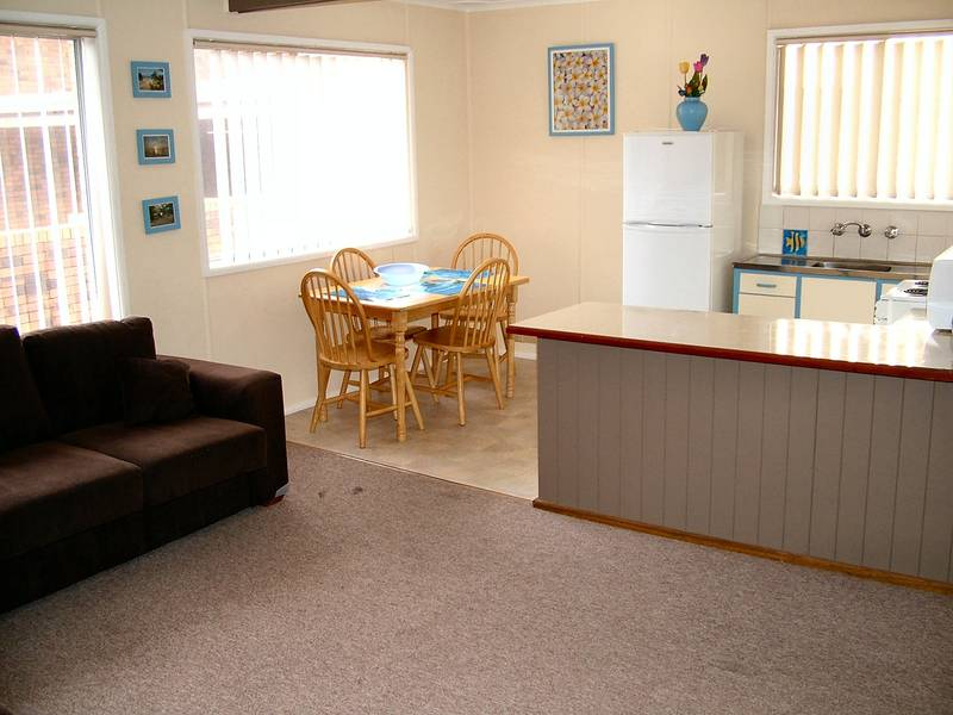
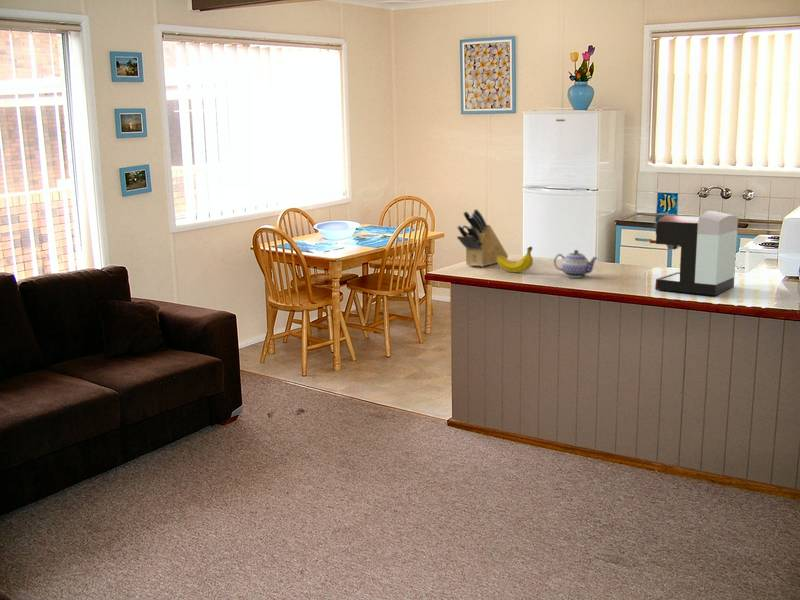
+ teapot [553,249,599,279]
+ knife block [456,208,509,268]
+ fruit [497,246,534,273]
+ coffee maker [649,210,739,296]
